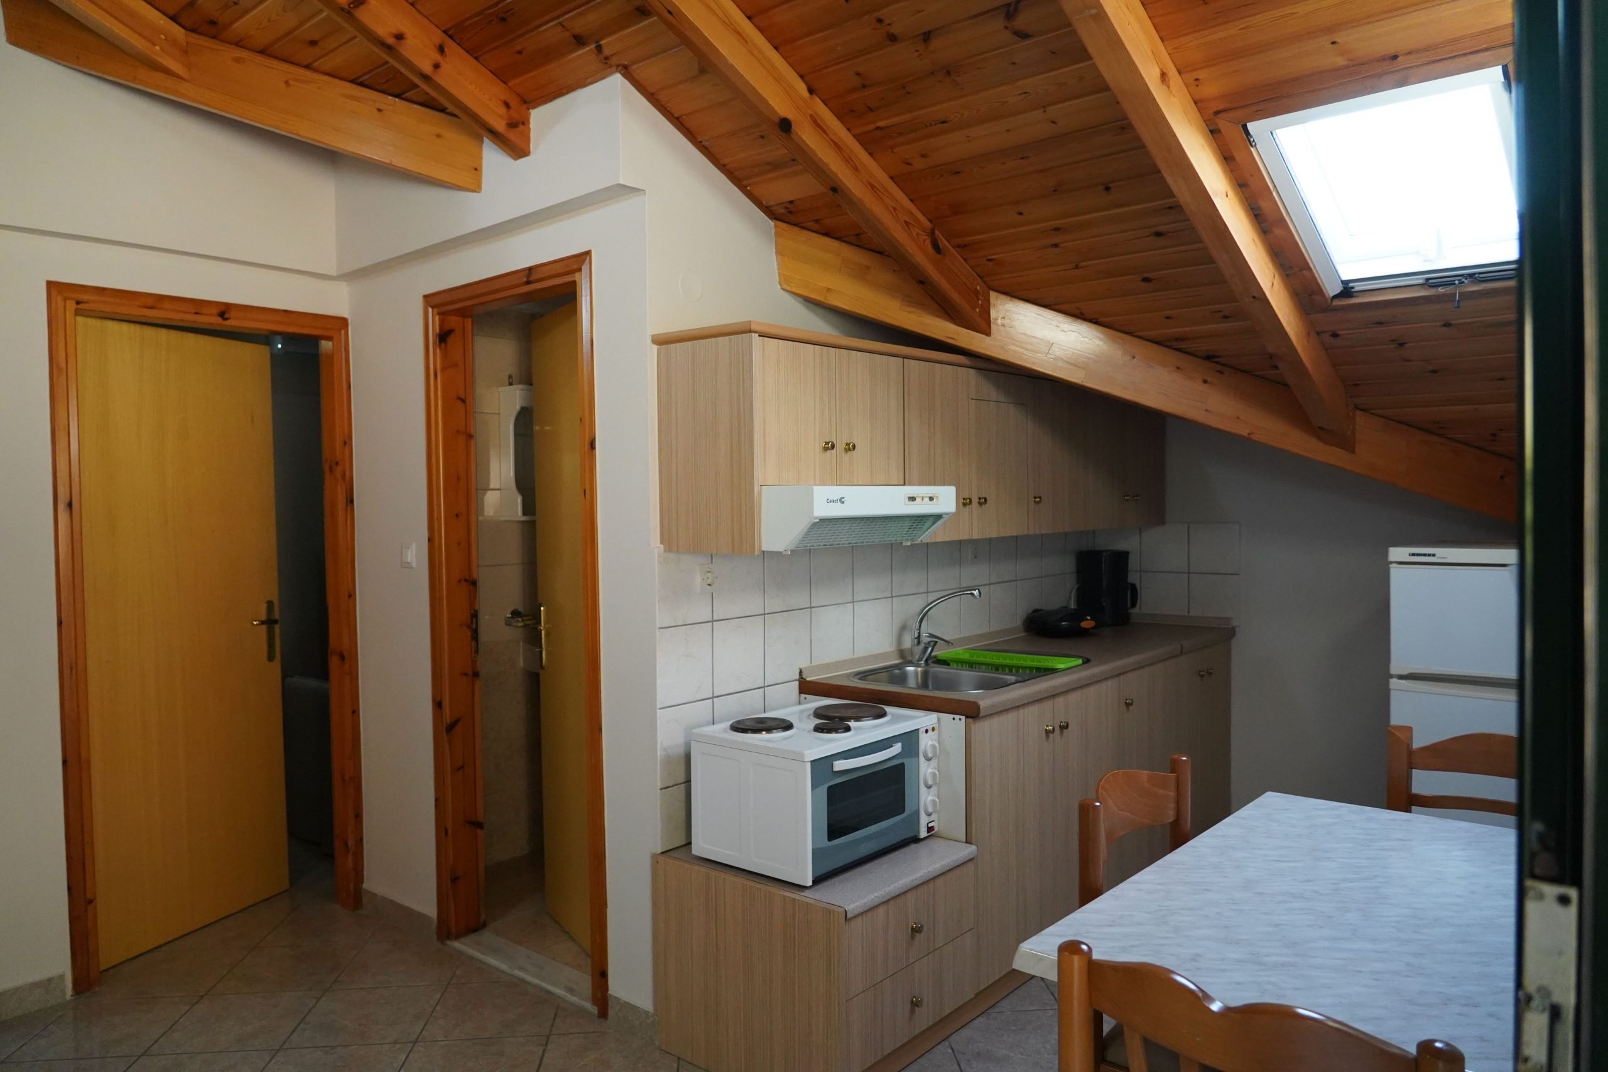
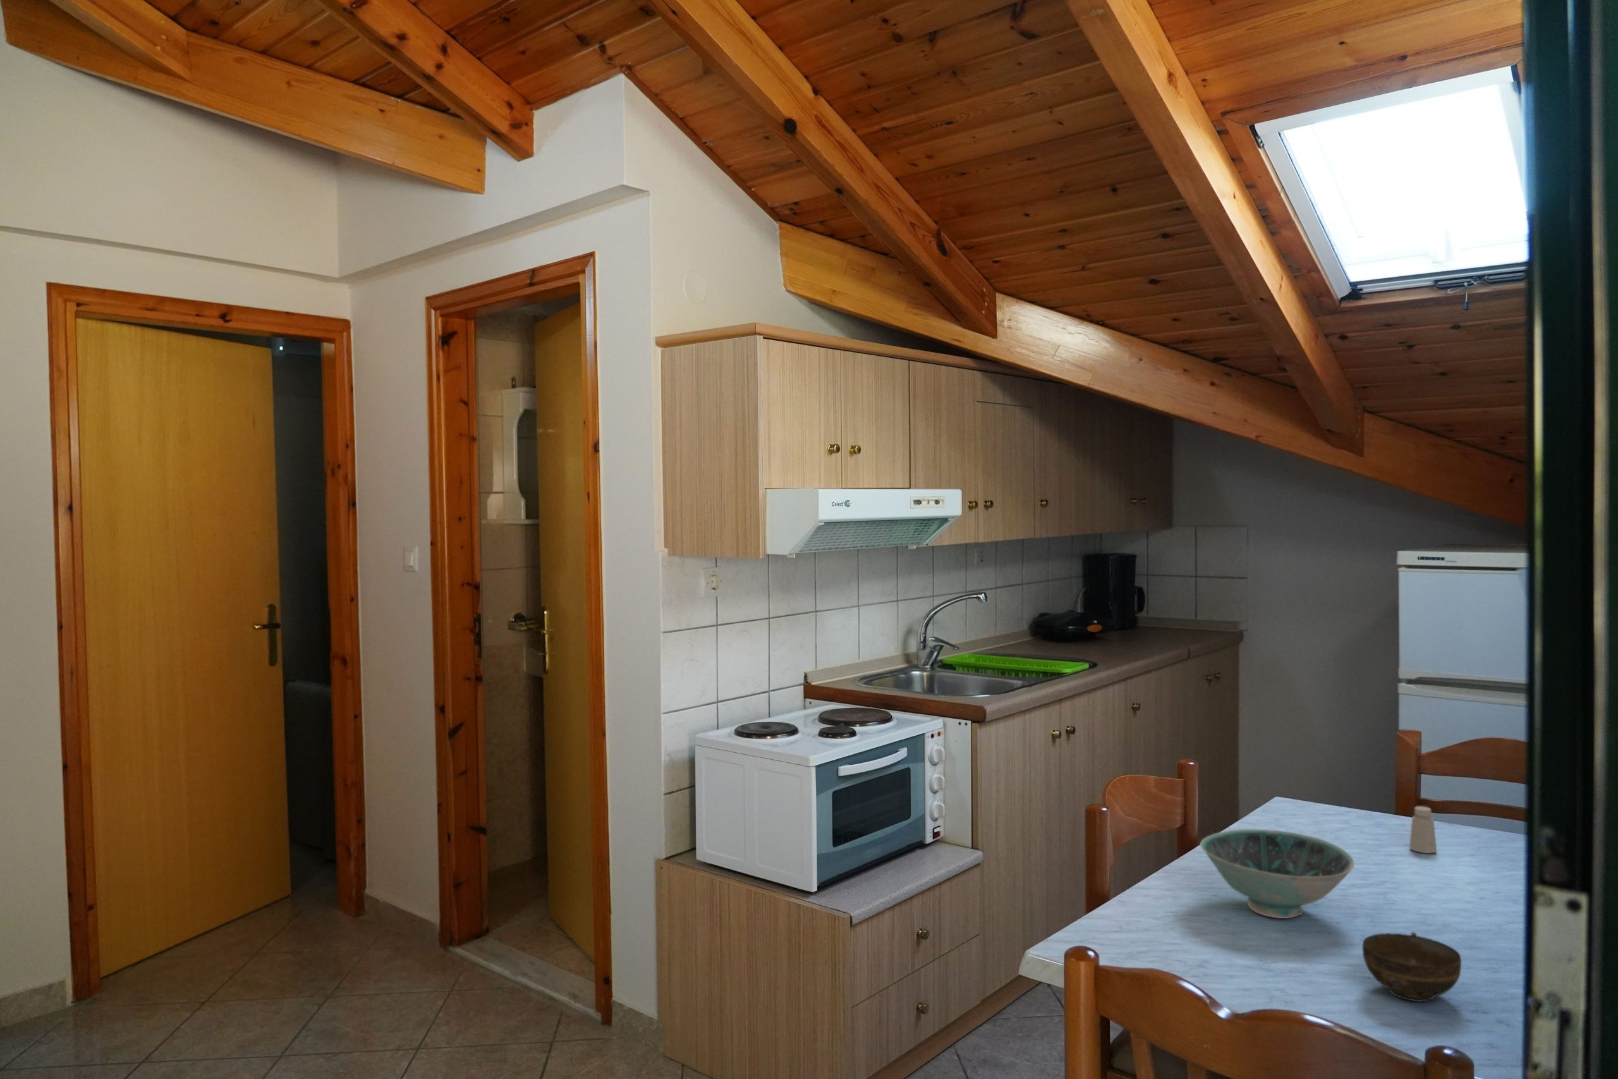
+ cup [1362,932,1461,1002]
+ bowl [1199,829,1356,919]
+ saltshaker [1409,806,1437,854]
